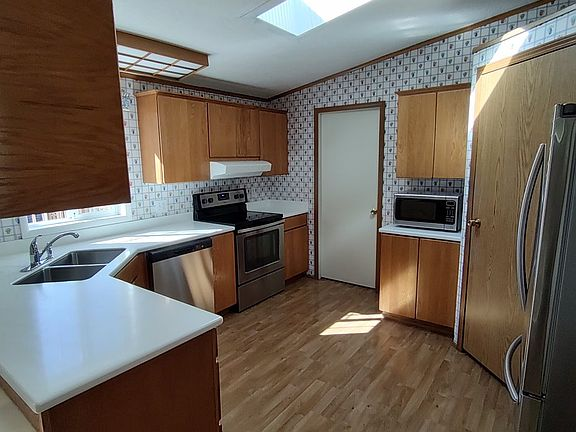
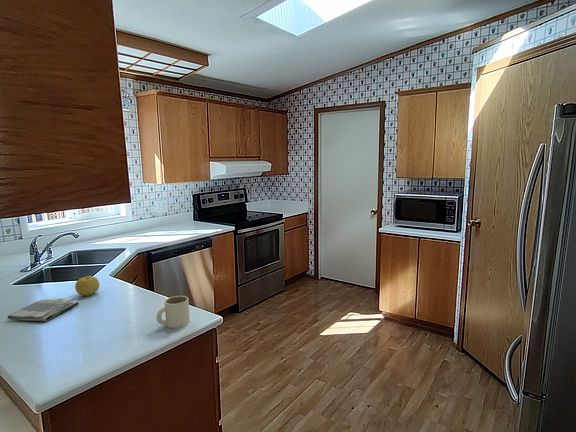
+ dish towel [7,297,80,322]
+ mug [155,295,191,329]
+ fruit [74,275,100,297]
